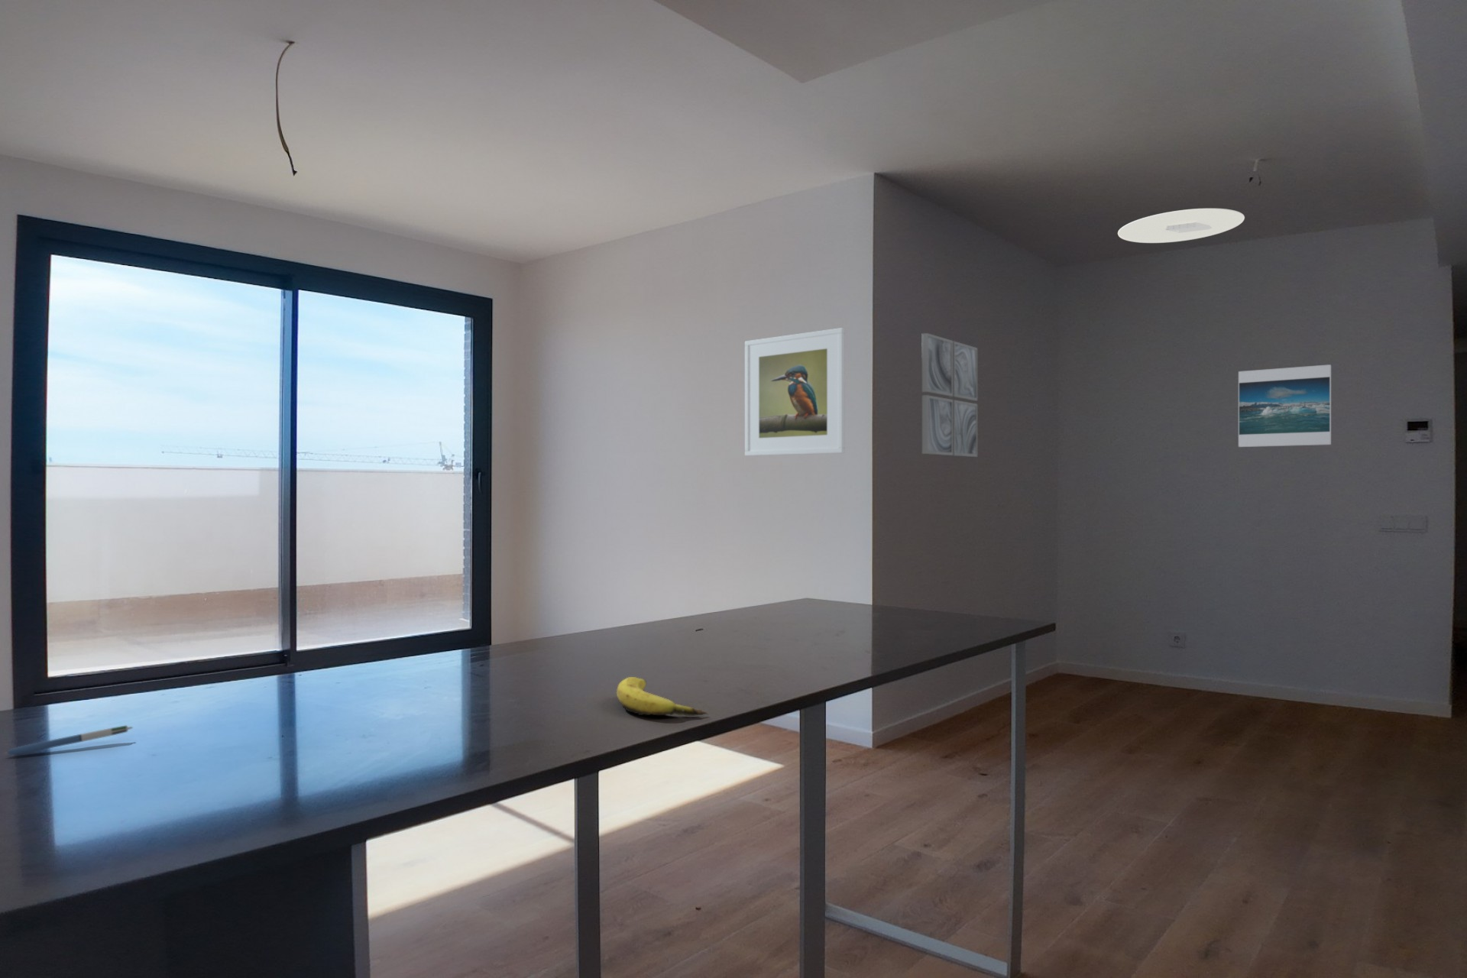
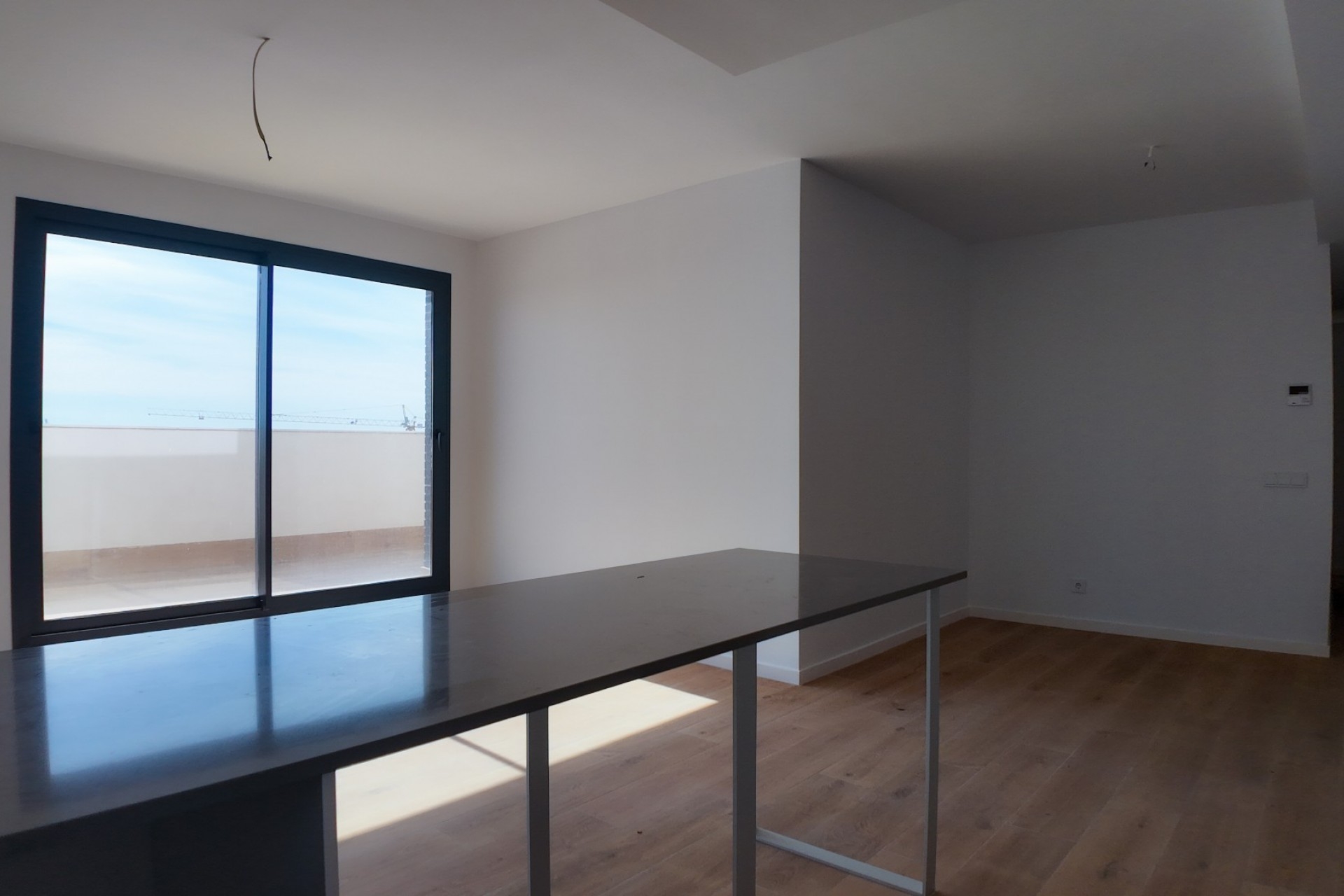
- wall art [921,332,978,457]
- ceiling light [1117,207,1245,243]
- pen [3,725,134,755]
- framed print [1238,363,1332,448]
- banana [616,676,708,717]
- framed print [744,327,845,457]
